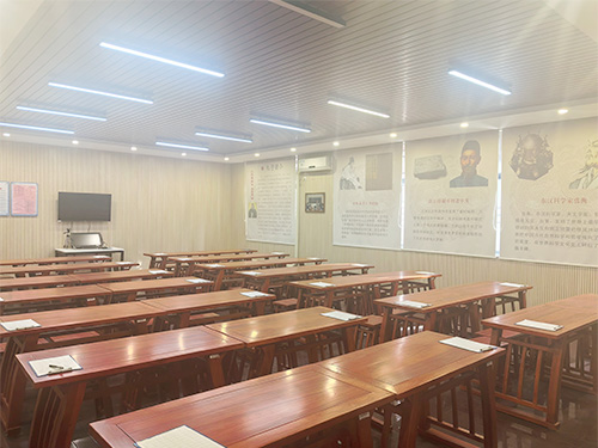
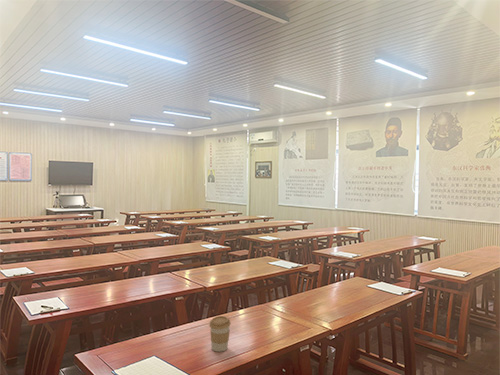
+ coffee cup [208,315,232,353]
